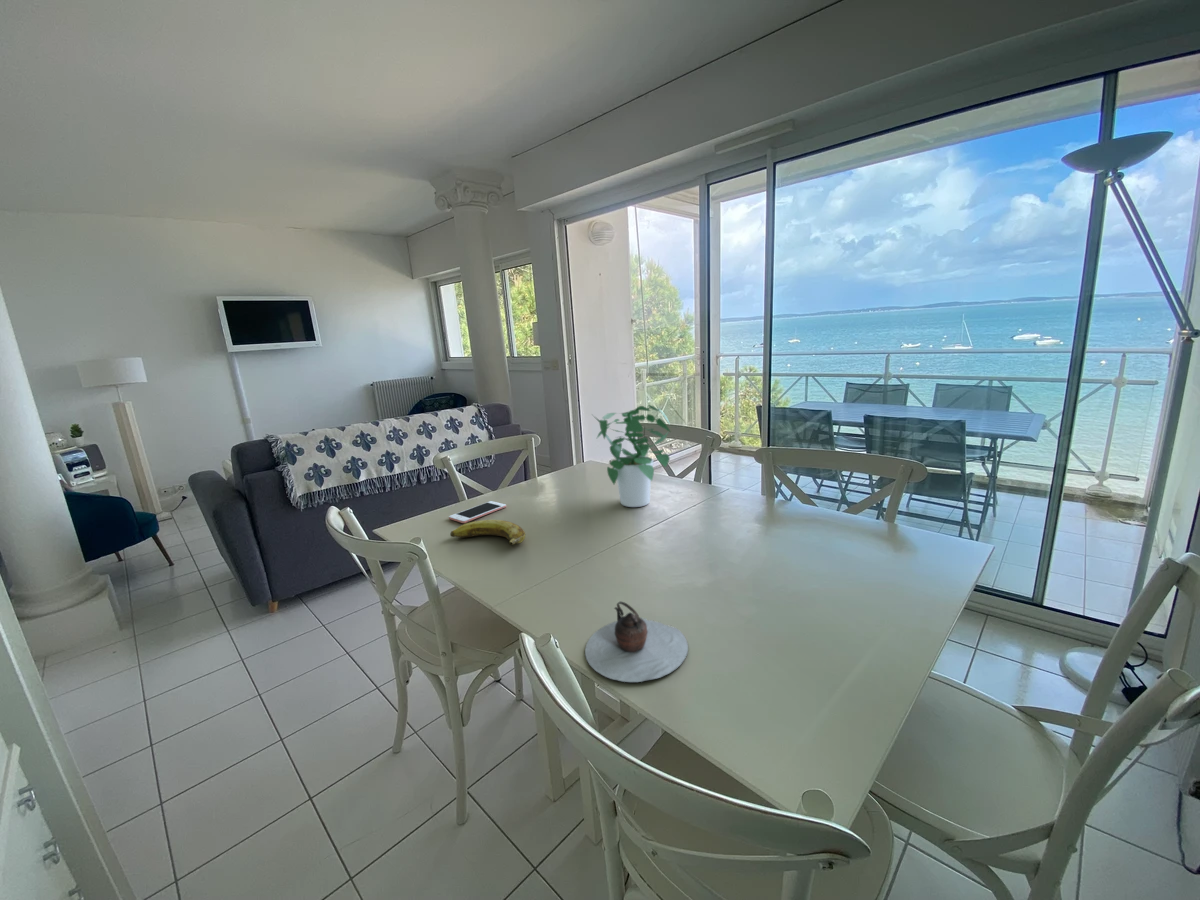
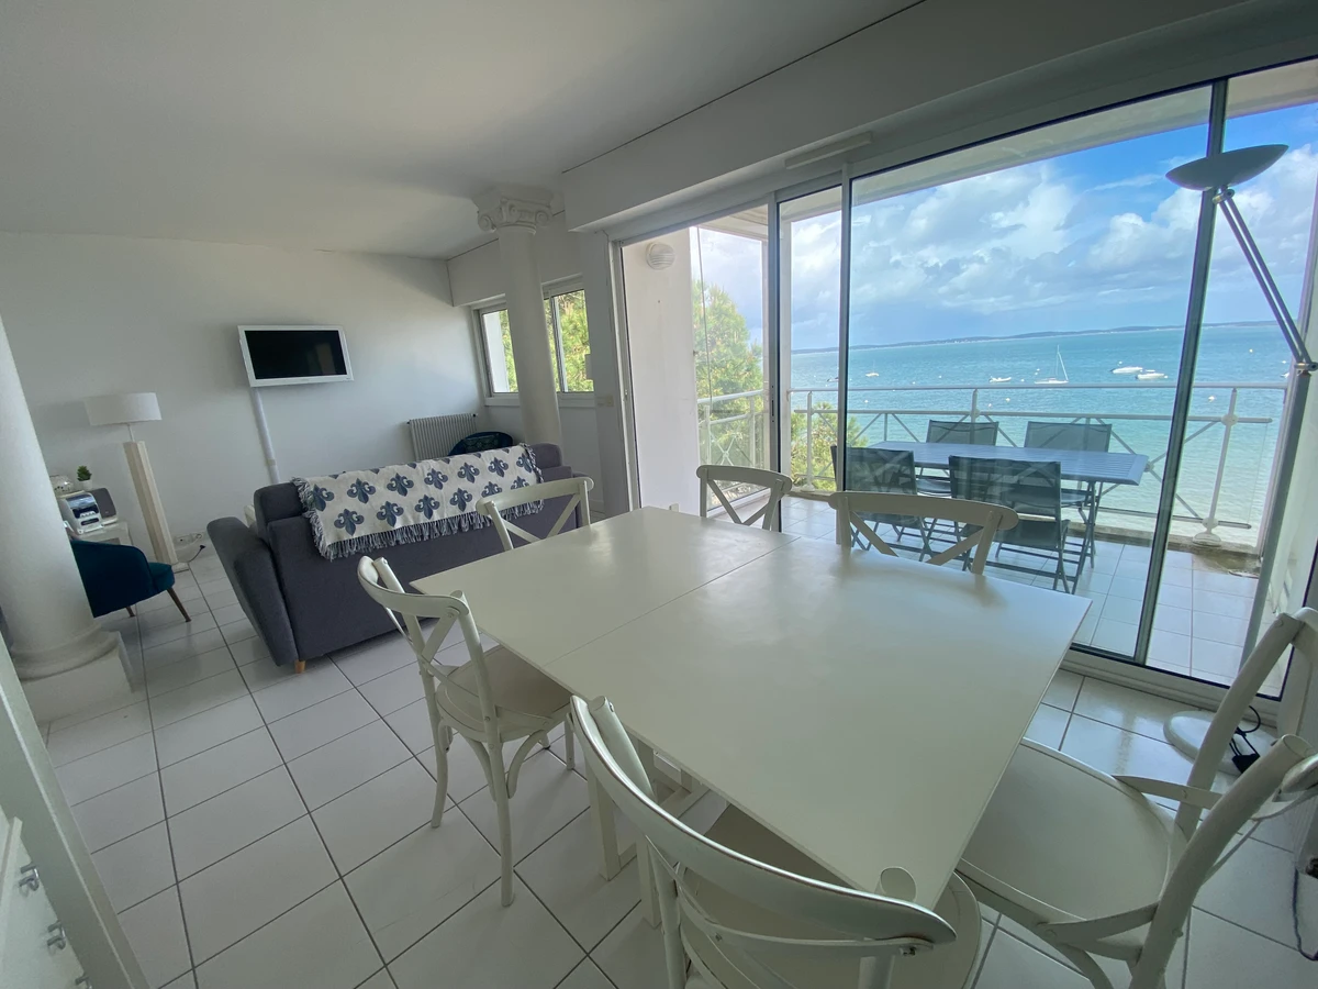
- teapot [584,601,689,683]
- cell phone [448,500,507,524]
- potted plant [592,404,672,508]
- banana [449,519,526,546]
